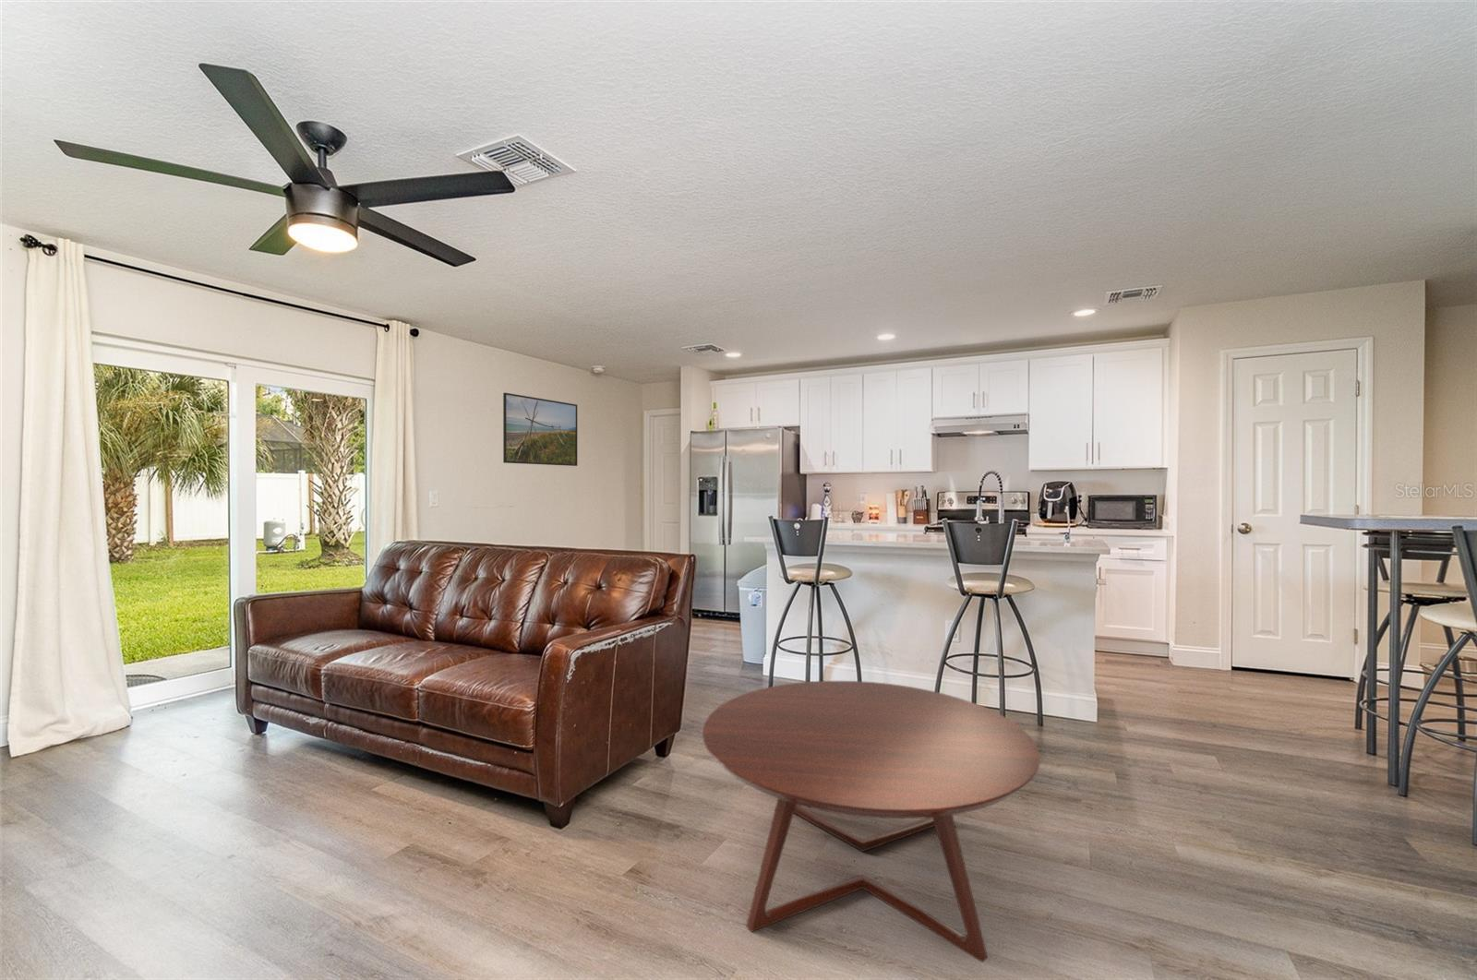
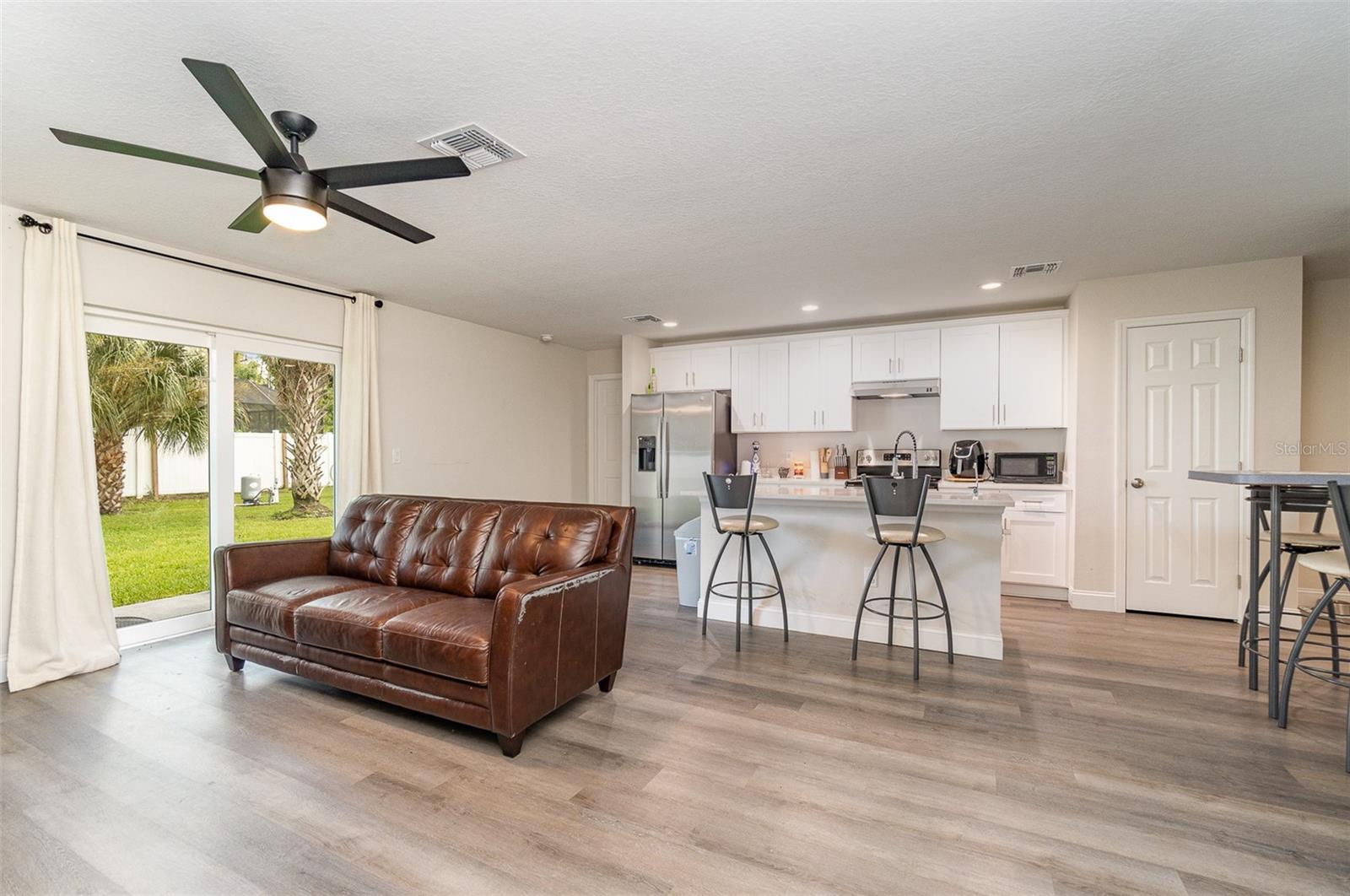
- coffee table [701,680,1042,964]
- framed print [502,393,578,467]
